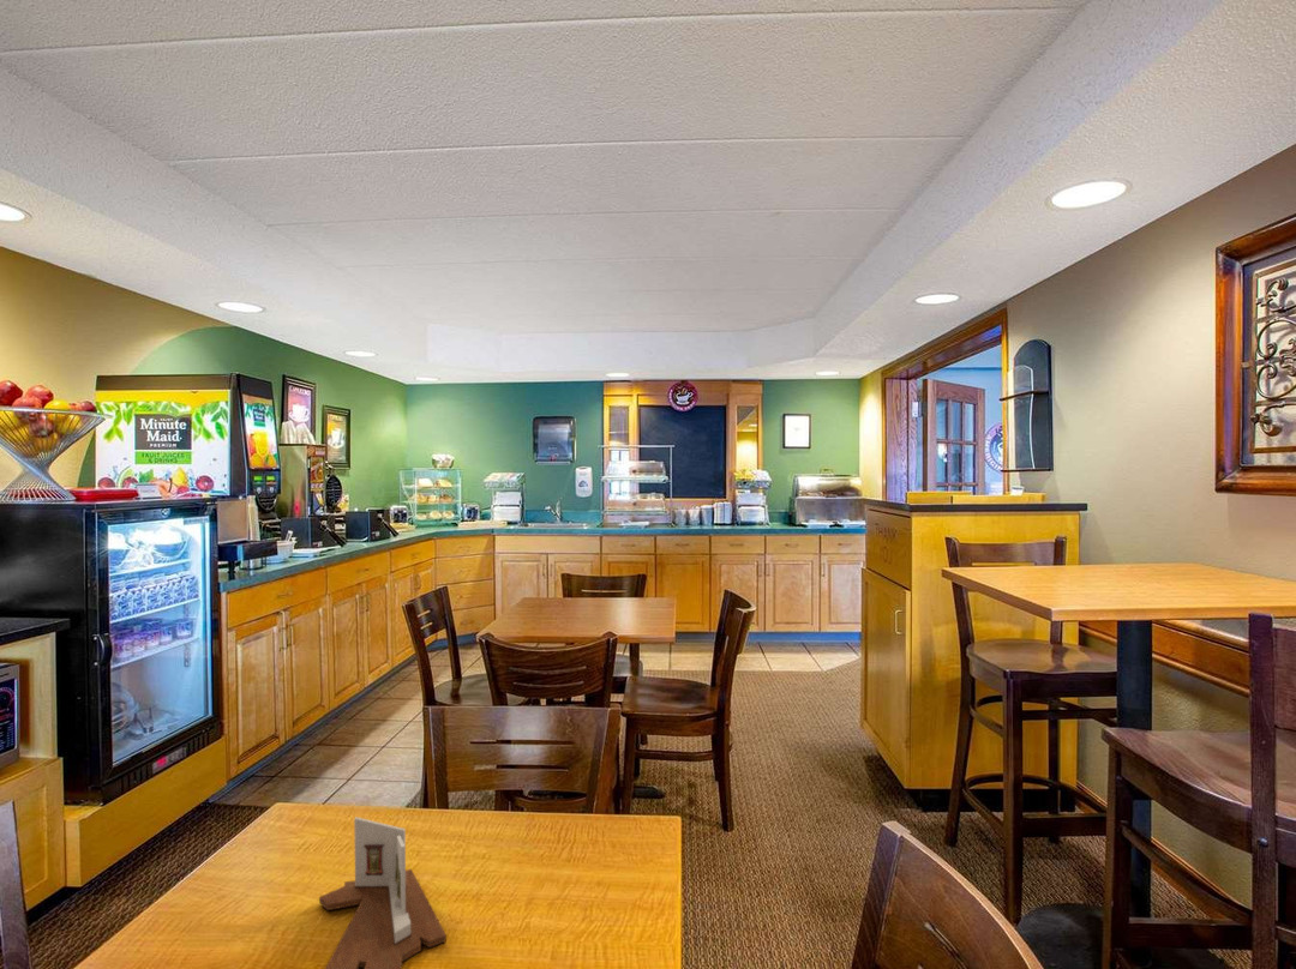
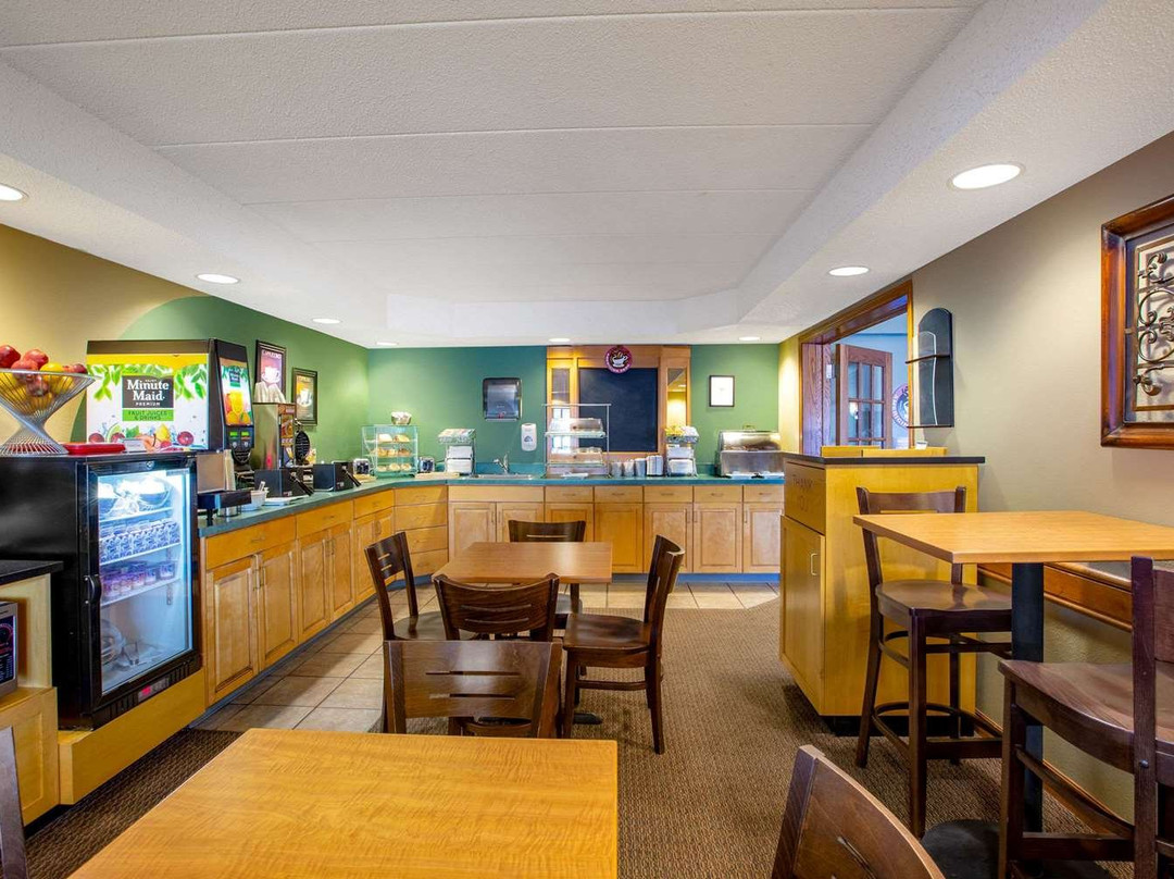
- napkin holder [318,815,448,969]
